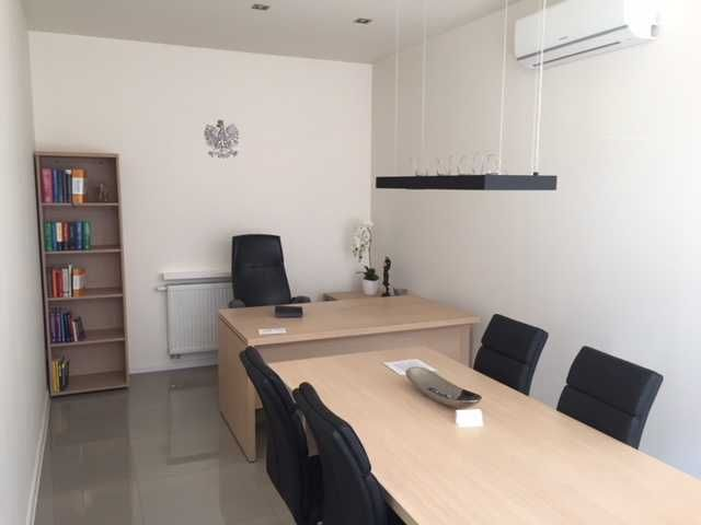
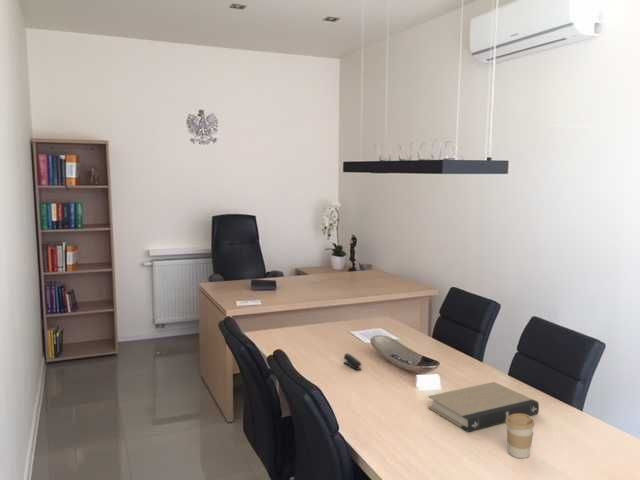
+ coffee cup [504,414,536,459]
+ book [427,381,540,433]
+ stapler [342,352,363,371]
